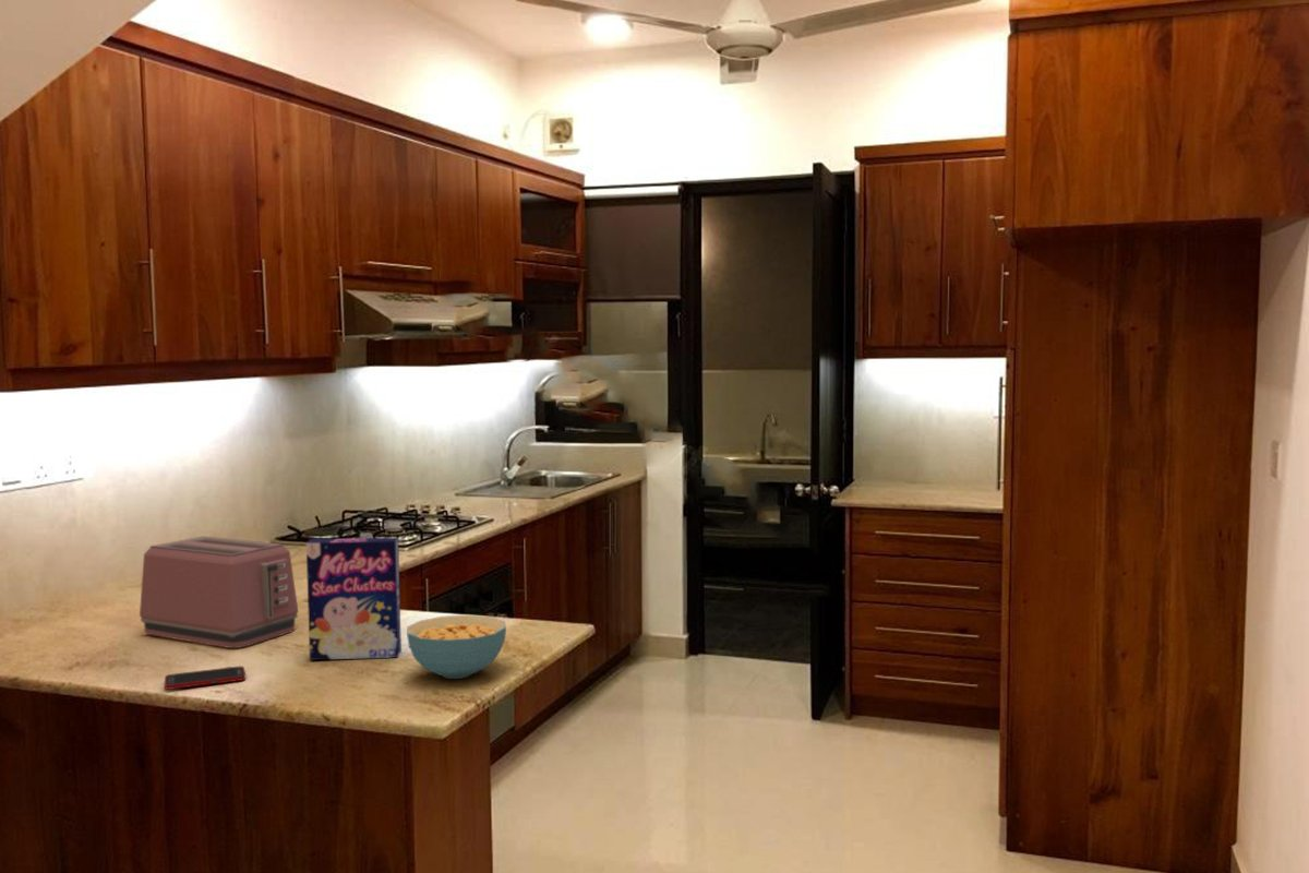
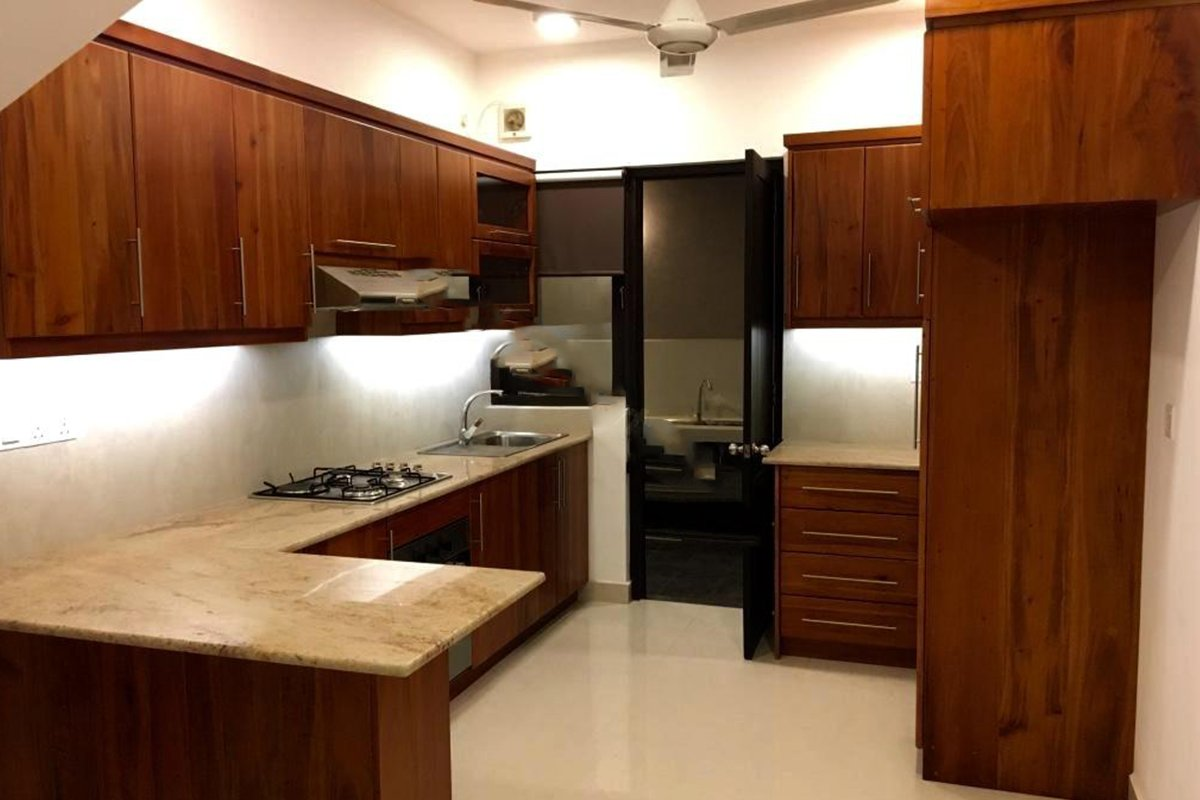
- cell phone [164,666,247,691]
- cereal bowl [406,613,507,680]
- cereal box [305,537,403,661]
- toaster [139,536,299,649]
